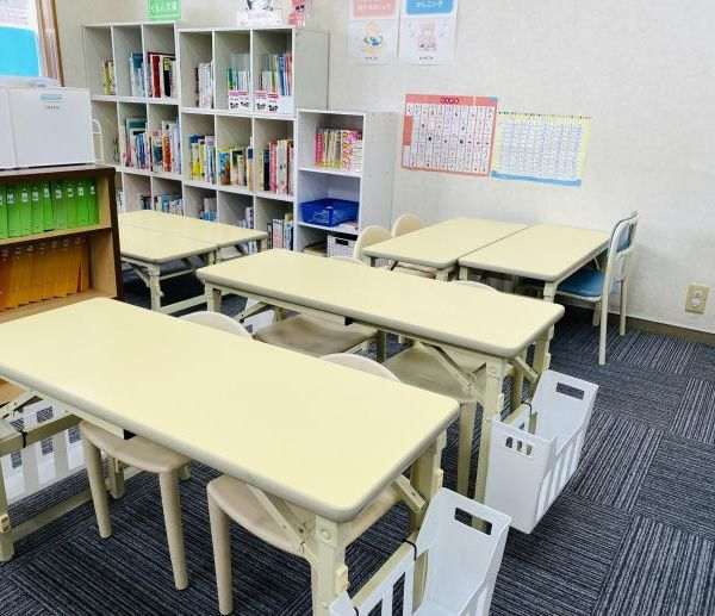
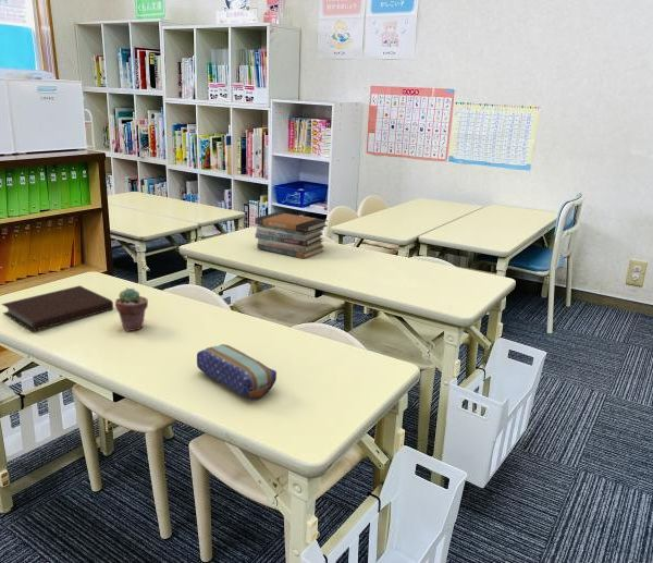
+ book stack [254,211,329,260]
+ potted succulent [114,287,149,332]
+ pencil case [196,343,278,401]
+ notebook [0,284,114,332]
